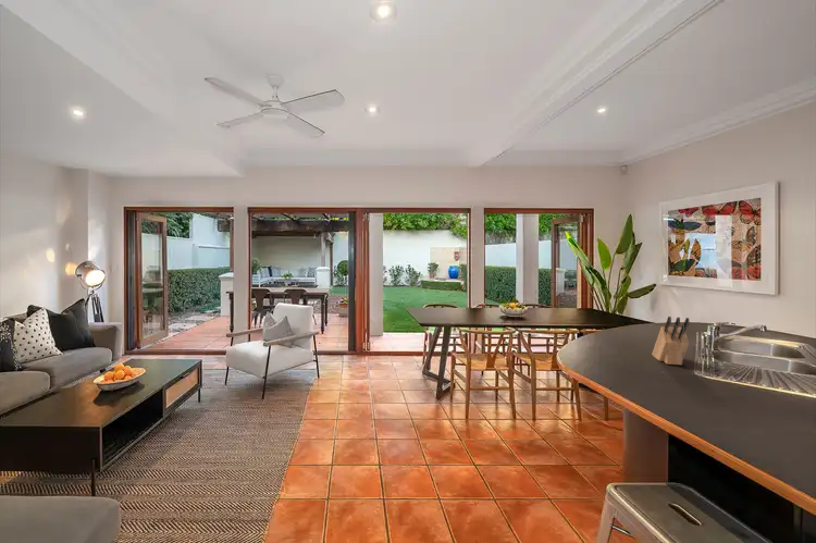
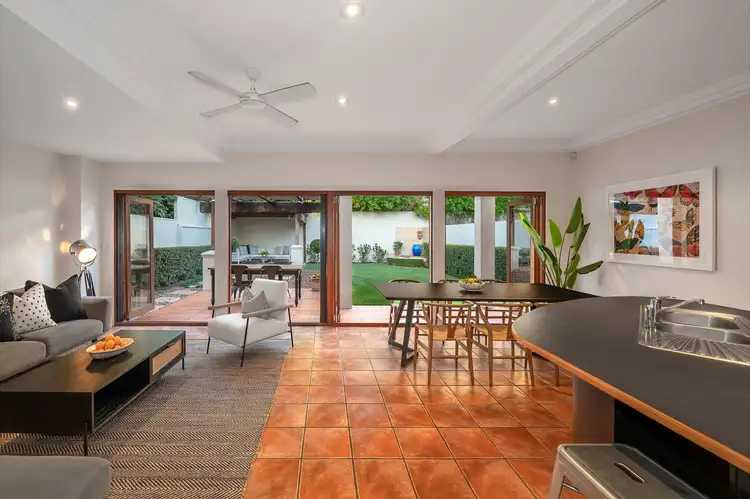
- knife block [651,316,690,366]
